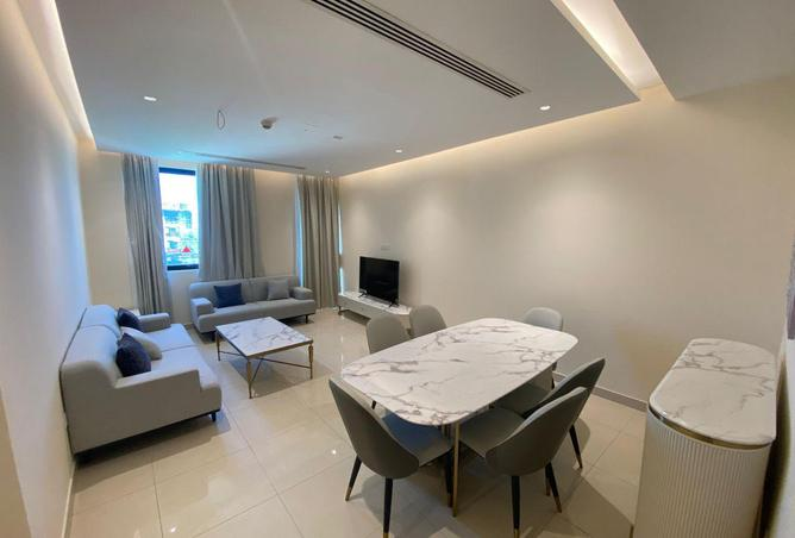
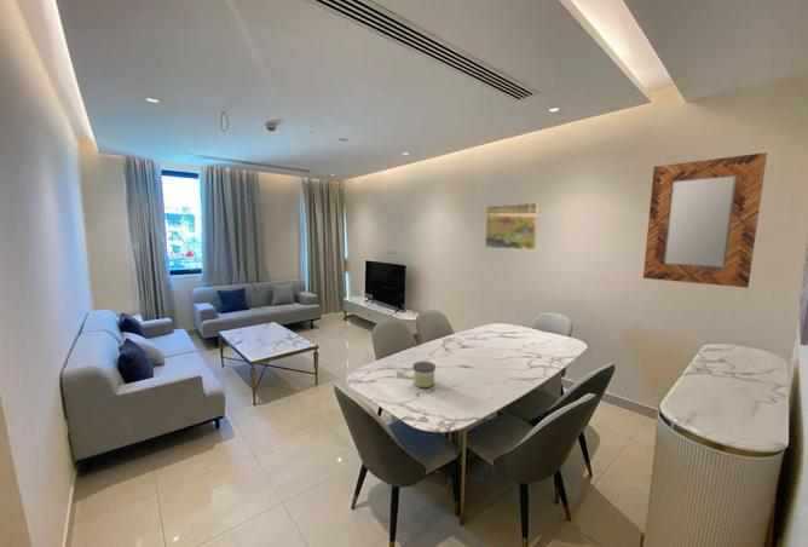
+ home mirror [642,151,768,289]
+ candle [411,361,437,388]
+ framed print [484,201,539,251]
